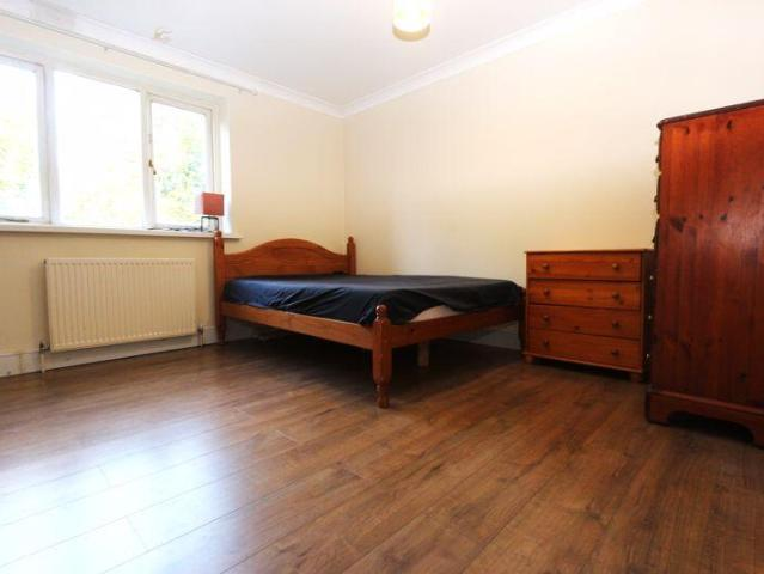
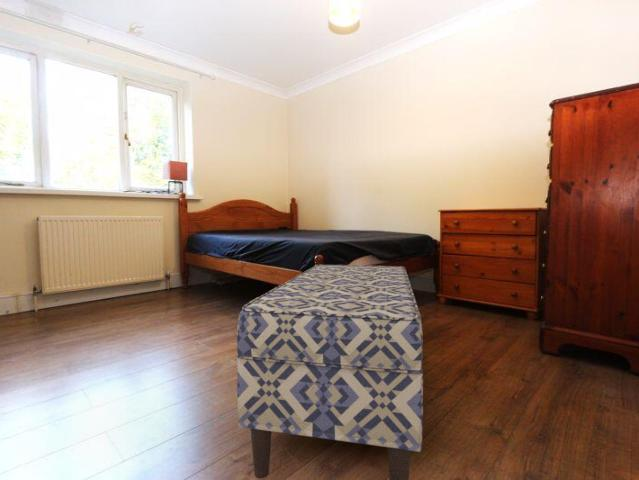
+ bench [236,263,424,480]
